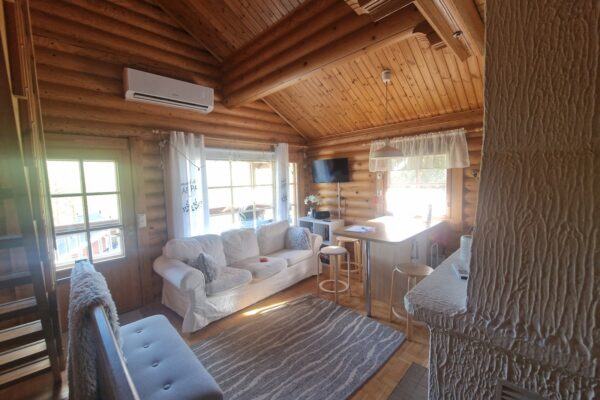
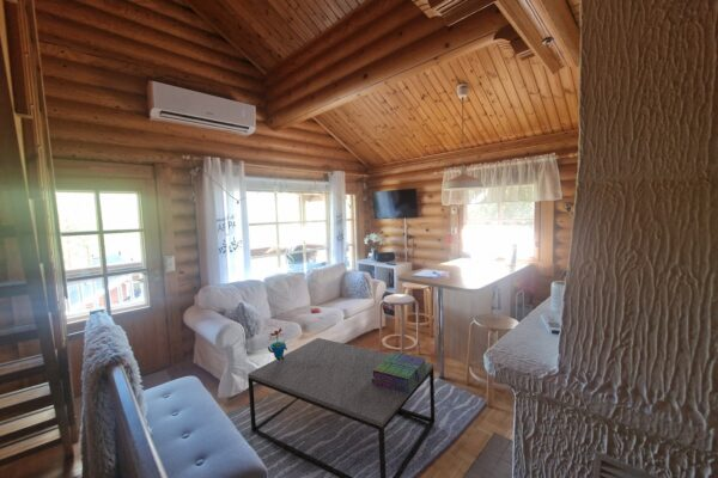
+ potted flower [267,327,288,361]
+ stack of books [372,351,428,393]
+ coffee table [247,337,436,478]
